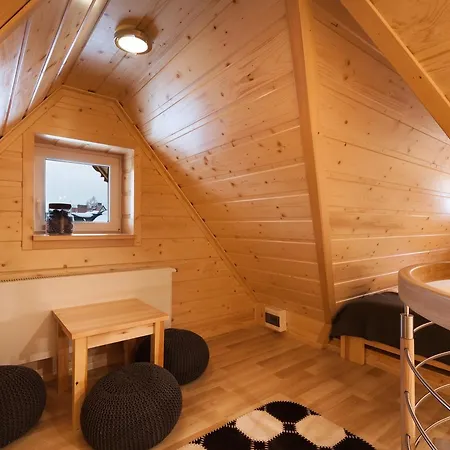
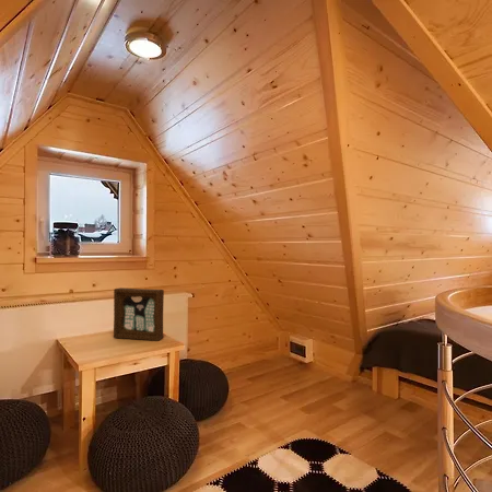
+ picture frame [113,286,165,342]
